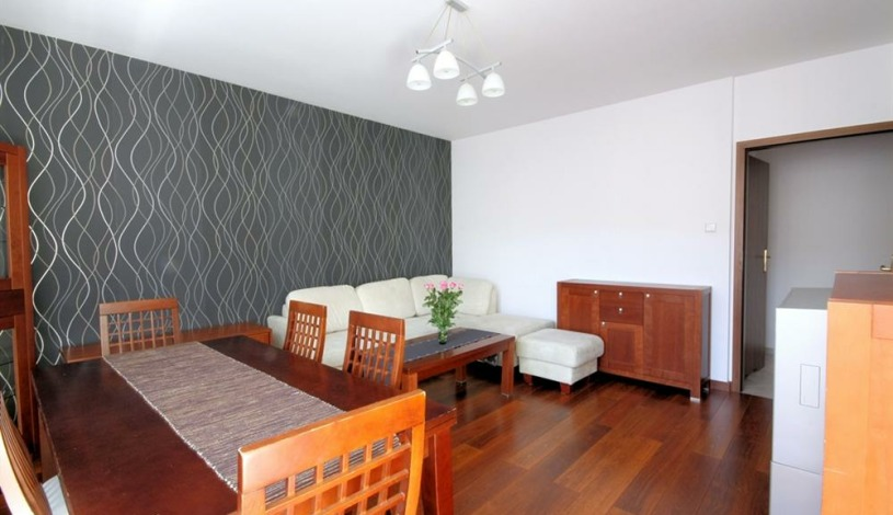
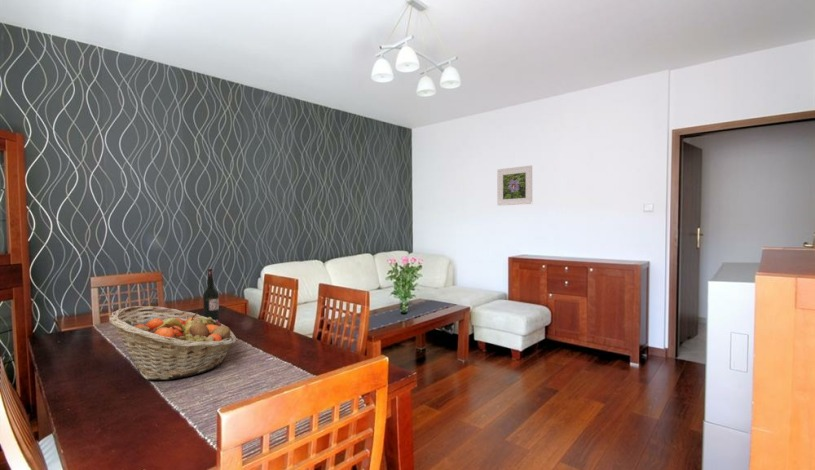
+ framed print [496,164,533,207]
+ wine bottle [202,268,220,323]
+ fruit basket [109,305,237,381]
